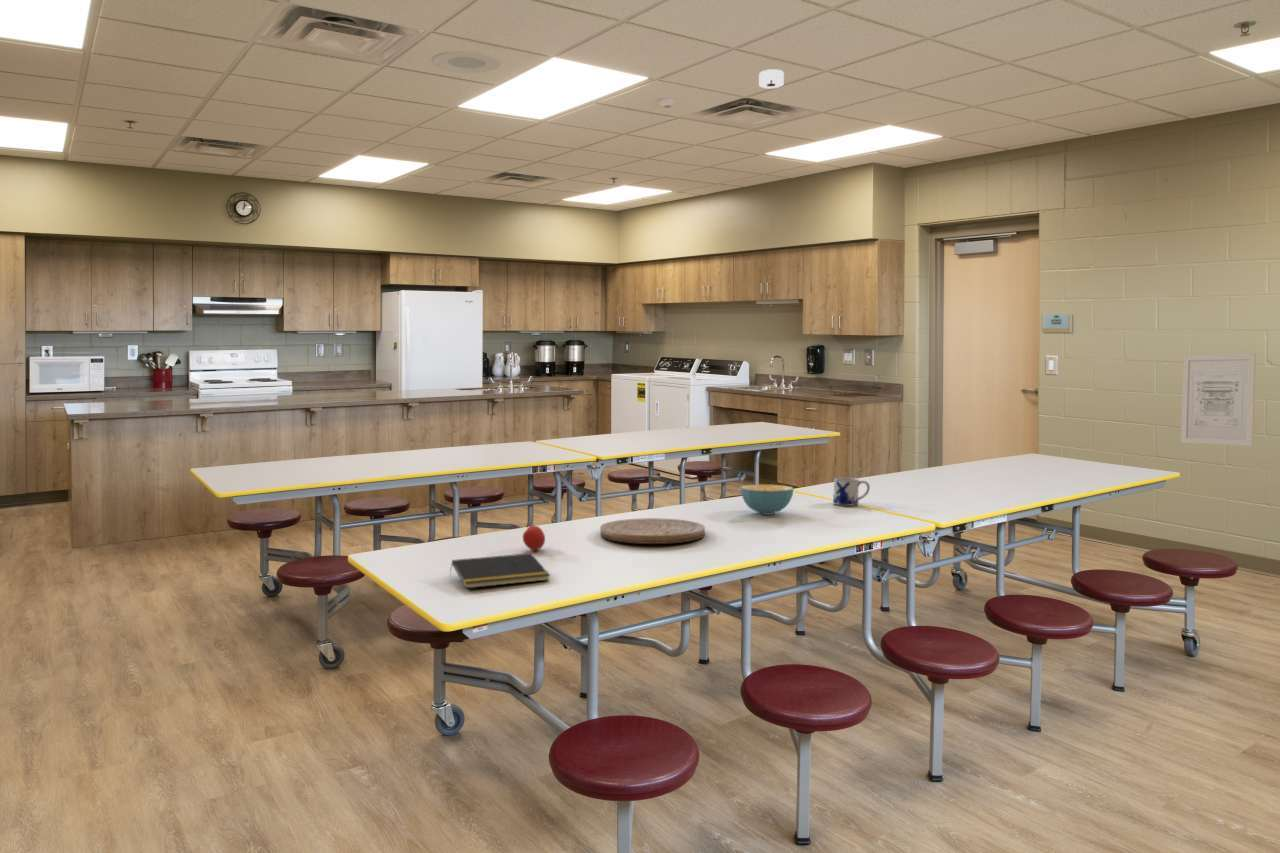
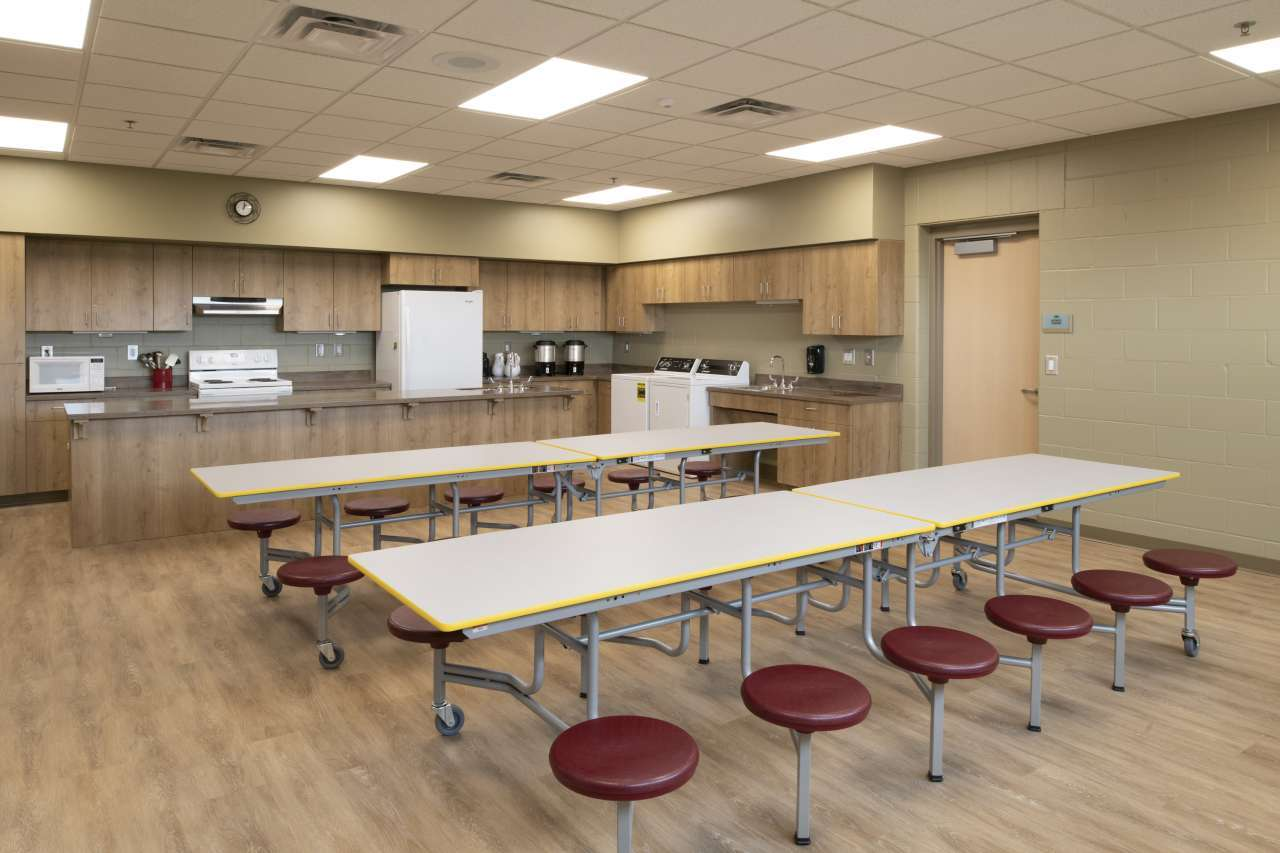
- fruit [522,524,546,551]
- cutting board [599,517,706,545]
- notepad [449,552,551,589]
- smoke detector [758,68,785,89]
- wall art [1180,353,1257,447]
- mug [832,476,871,507]
- cereal bowl [739,484,794,516]
